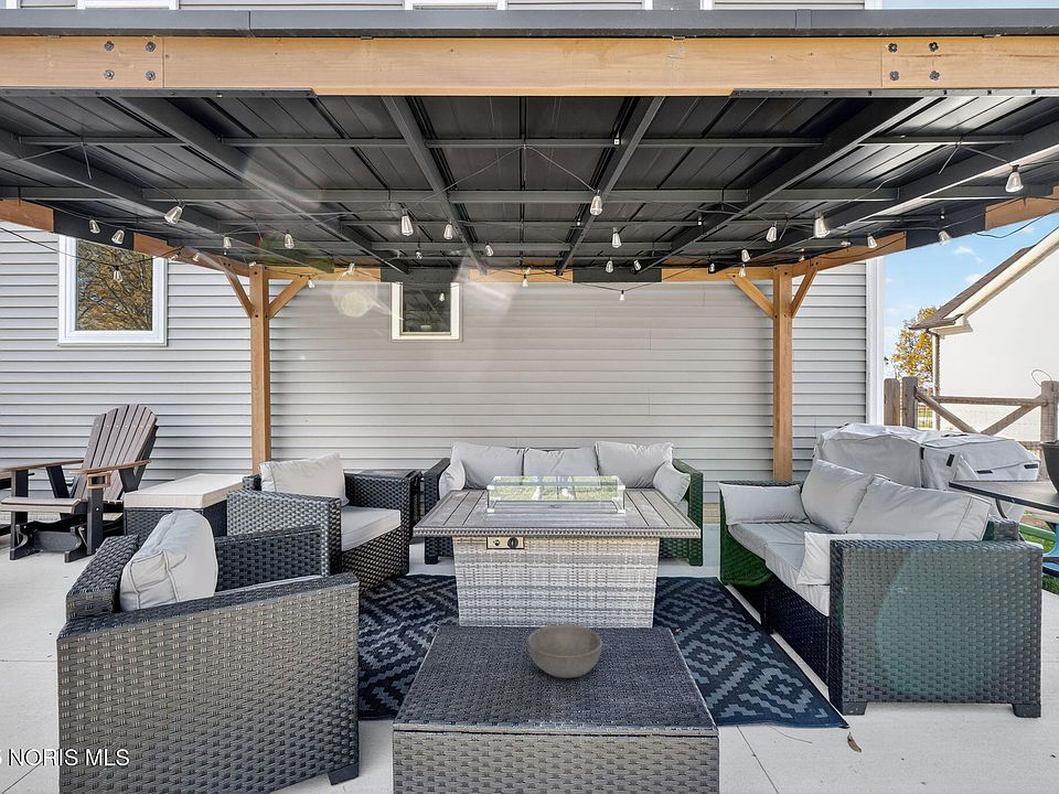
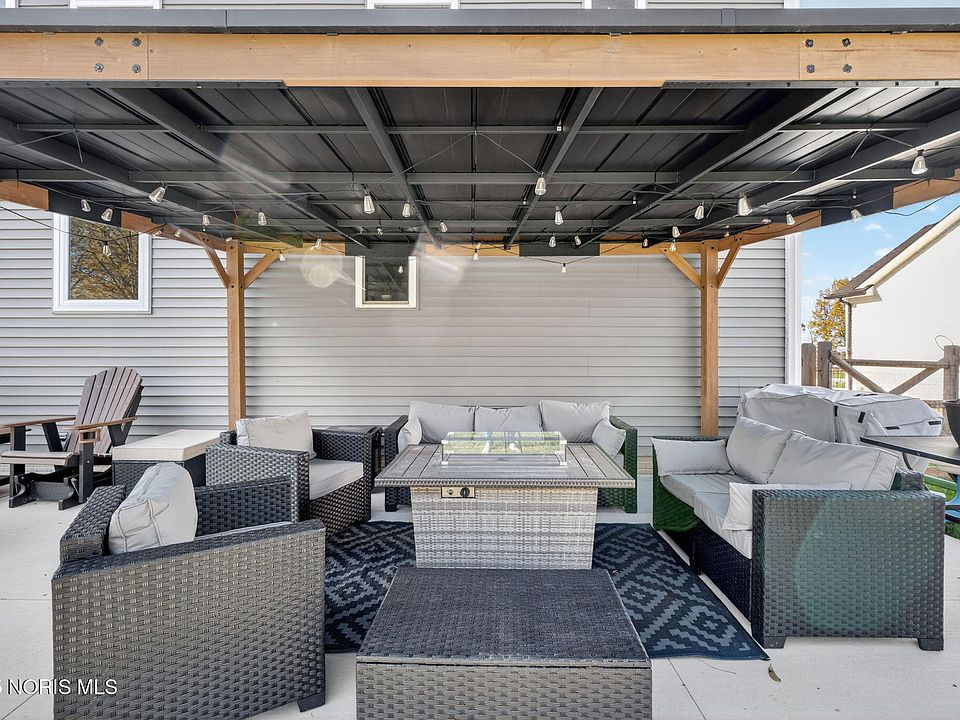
- bowl [526,623,603,679]
